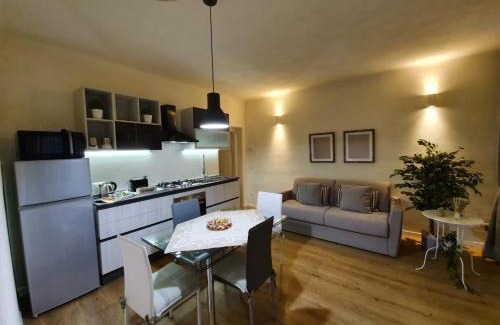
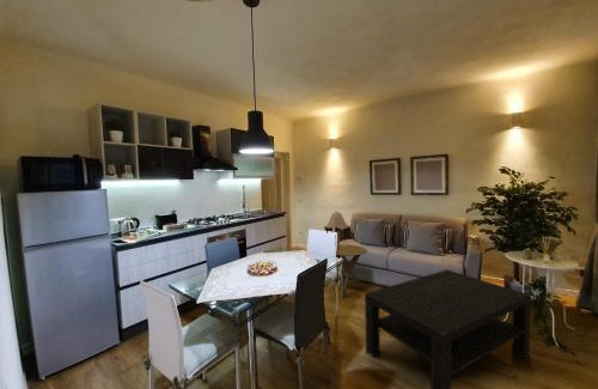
+ coffee table [364,268,532,389]
+ lamp [323,211,352,250]
+ side table [331,243,368,299]
